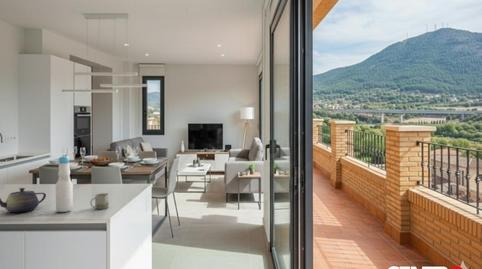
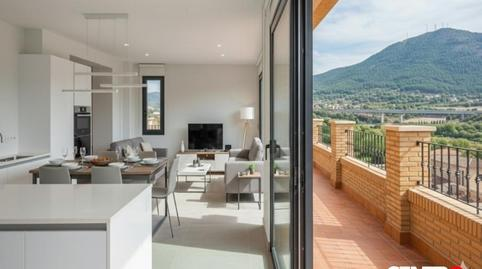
- teapot [0,187,47,214]
- bottle [55,155,74,213]
- cup [89,192,110,210]
